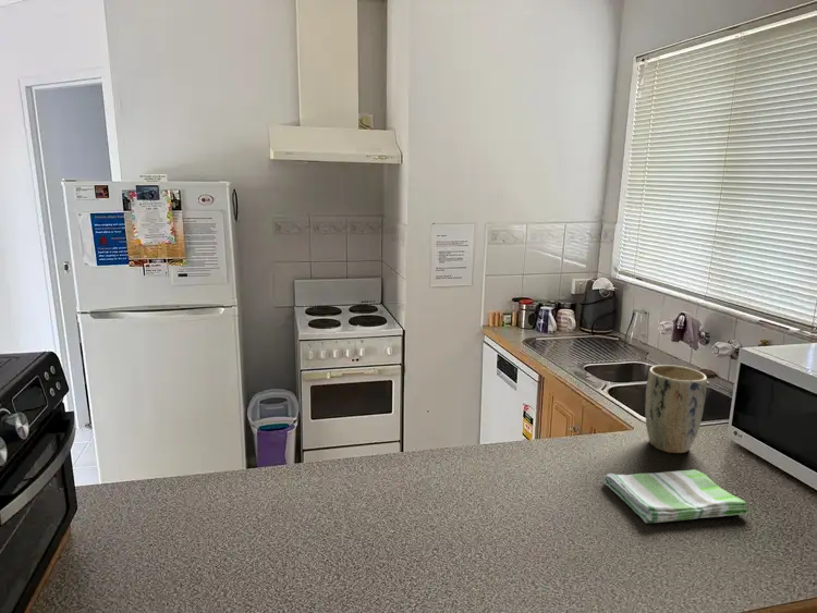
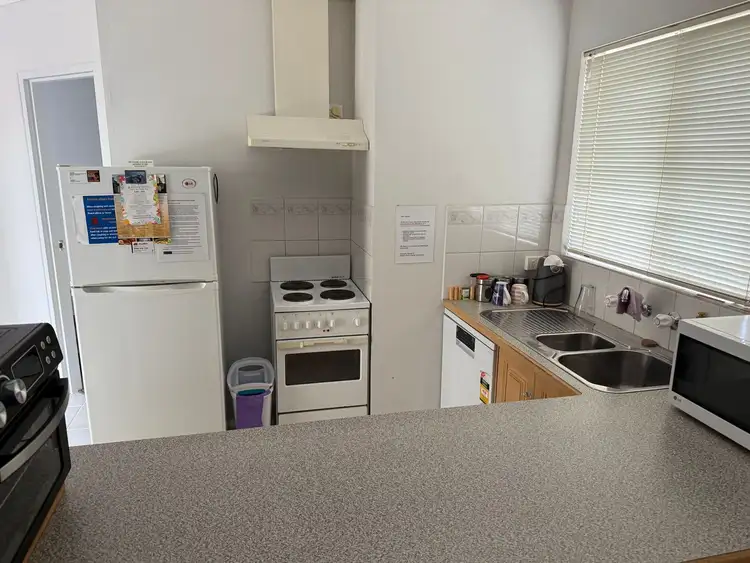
- plant pot [644,364,708,454]
- dish towel [602,468,748,524]
